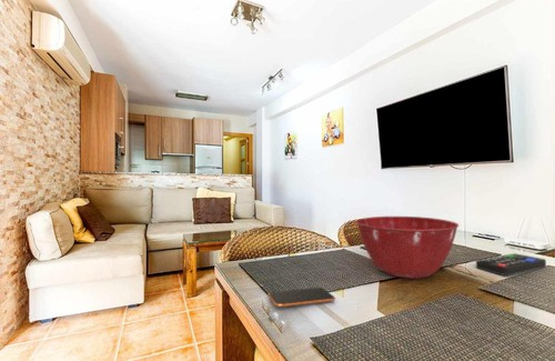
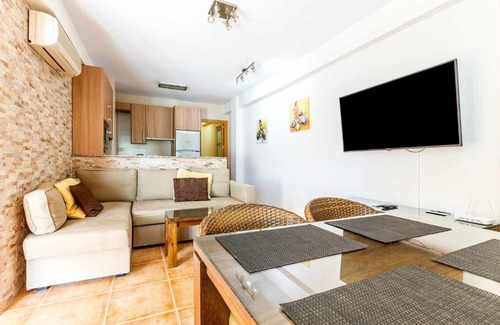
- mixing bowl [354,215,460,280]
- smartphone [266,287,336,308]
- remote control [475,252,547,277]
